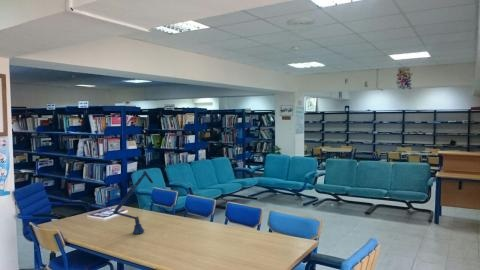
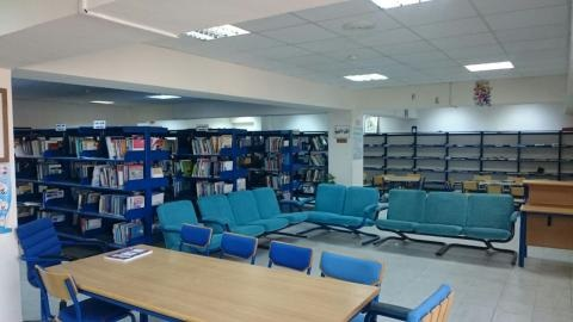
- desk lamp [112,170,154,235]
